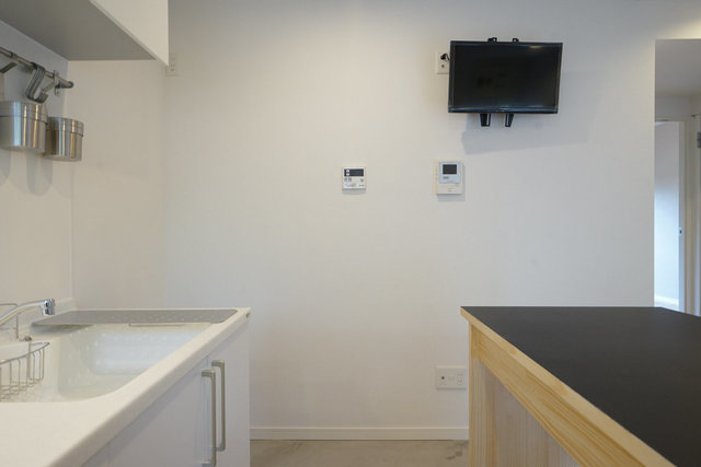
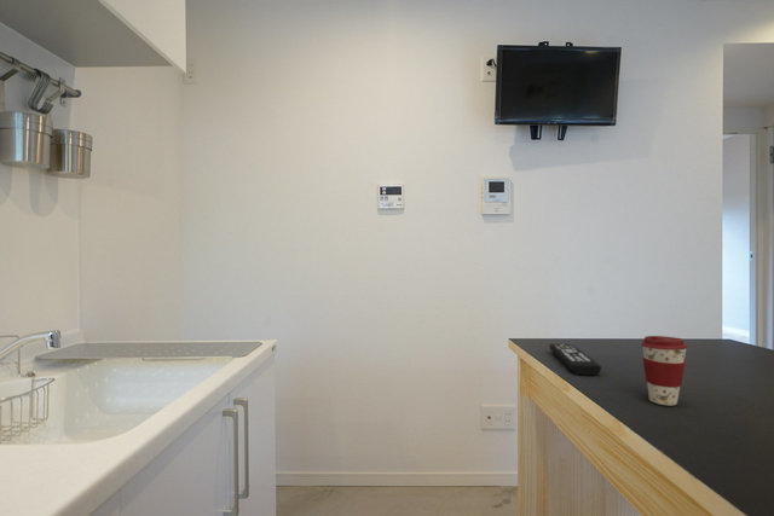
+ remote control [548,343,602,376]
+ coffee cup [640,335,688,407]
